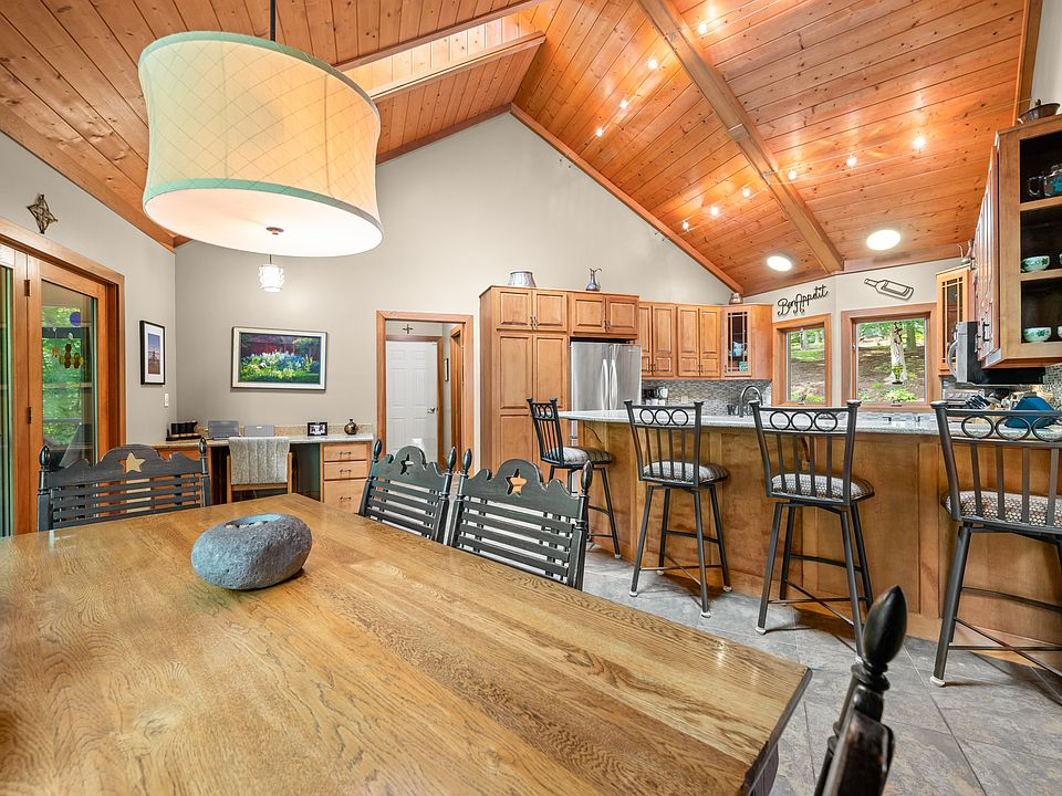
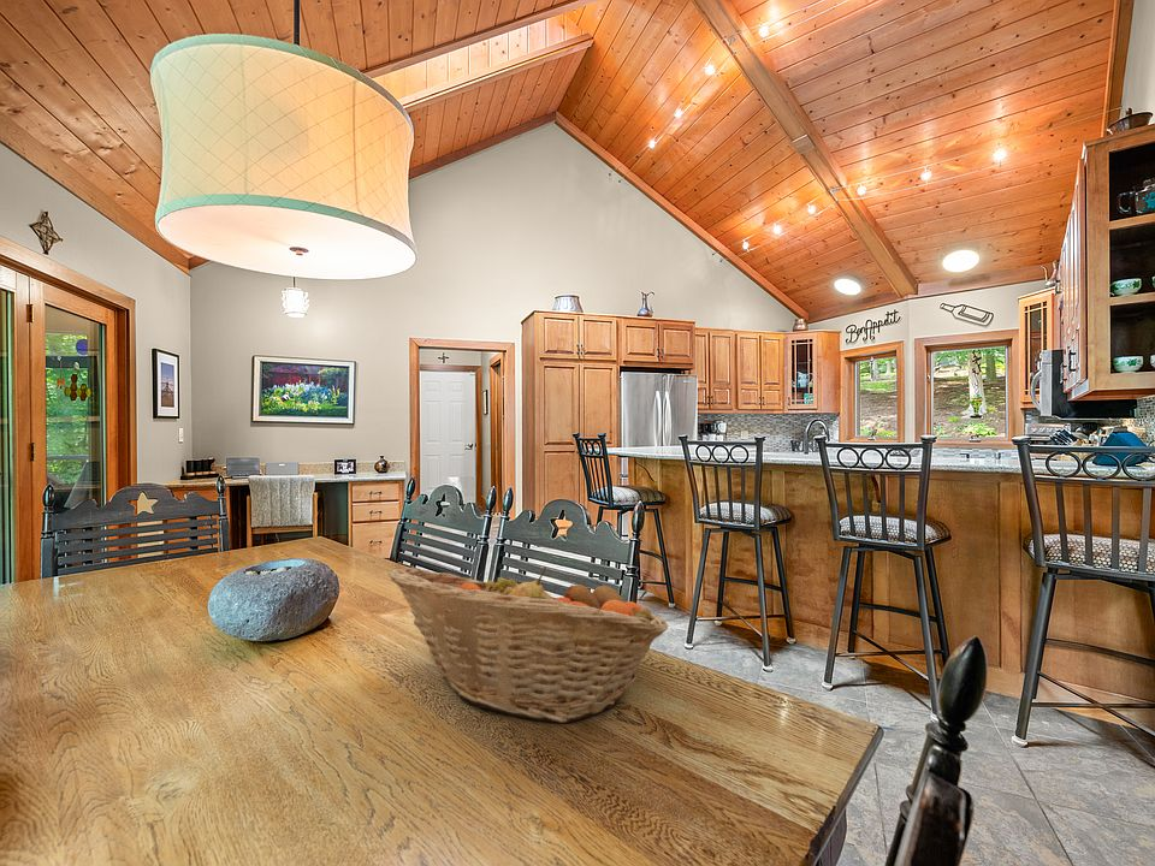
+ fruit basket [387,565,669,724]
